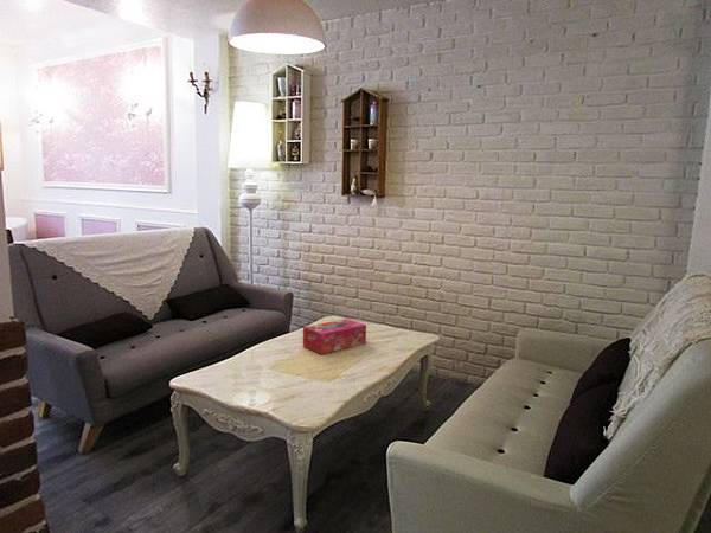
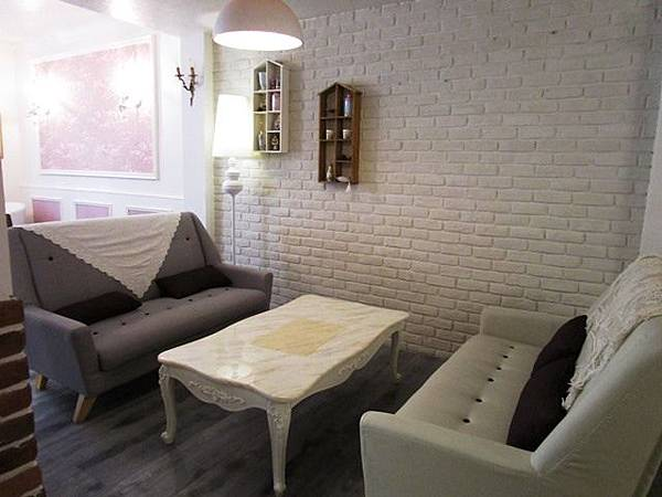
- tissue box [302,317,367,355]
